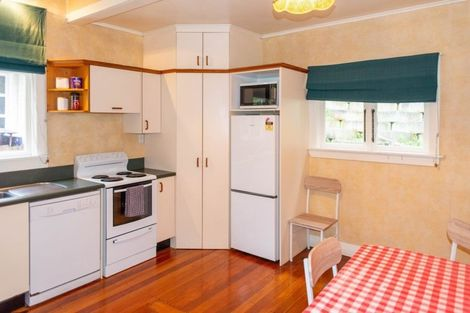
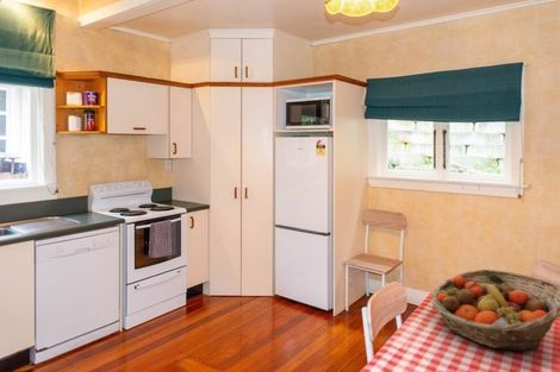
+ fruit basket [430,269,560,352]
